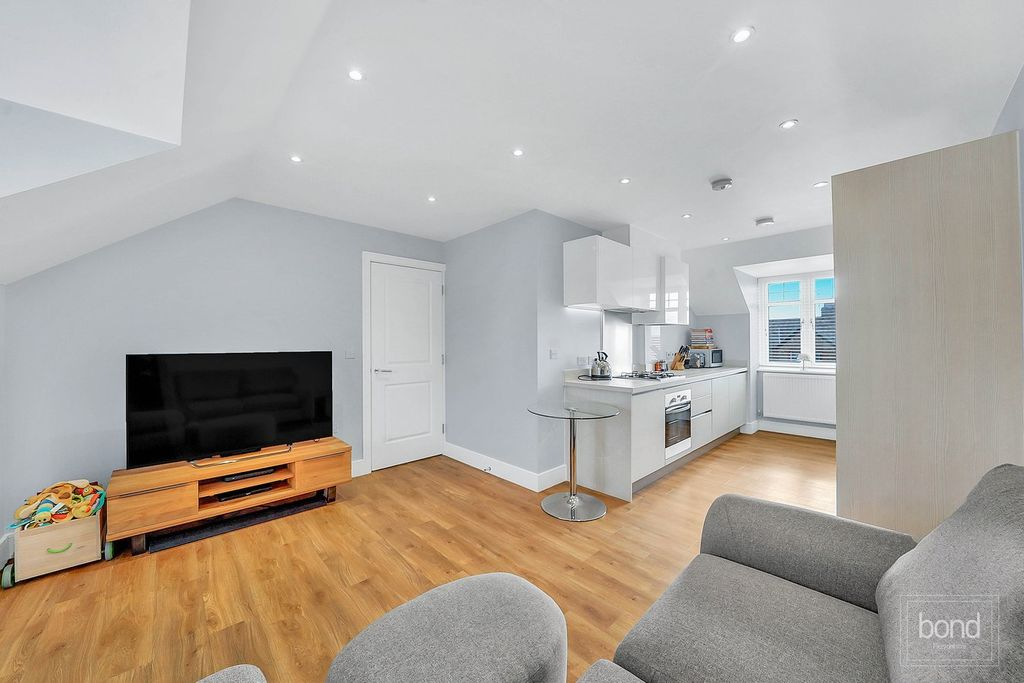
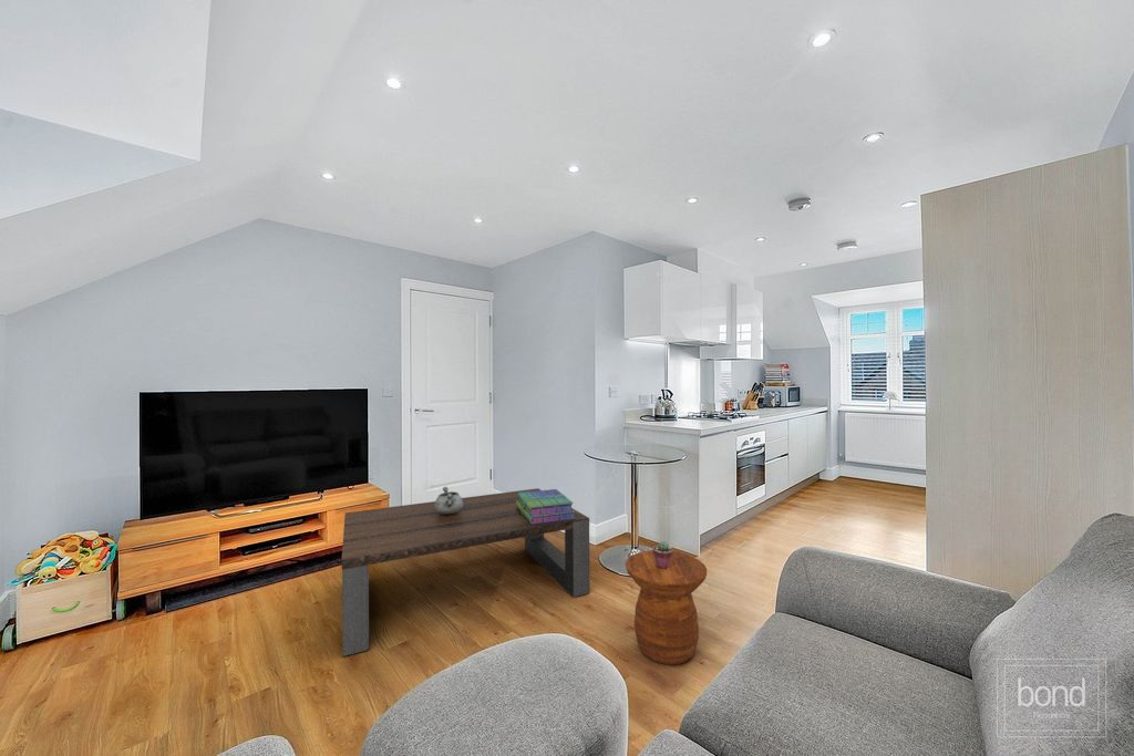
+ coffee table [341,487,591,657]
+ decorative bowl [434,486,463,515]
+ stack of books [516,488,576,524]
+ side table [625,549,708,665]
+ potted succulent [652,540,673,569]
